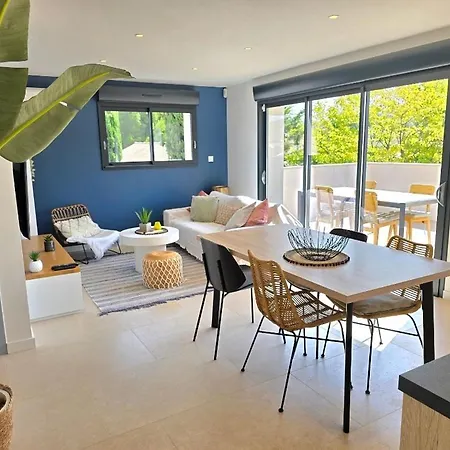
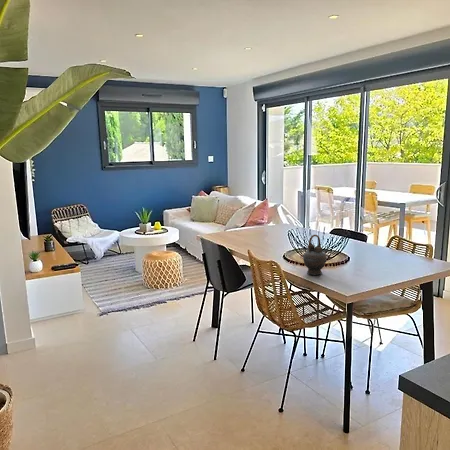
+ teapot [302,234,329,276]
